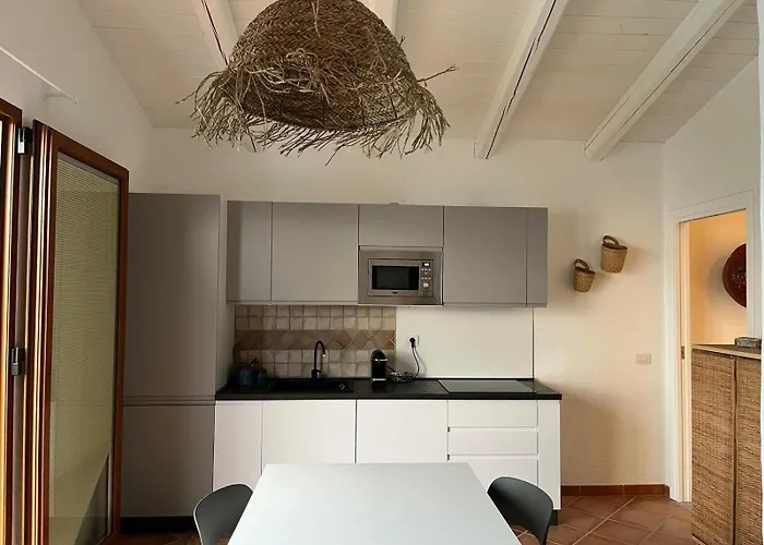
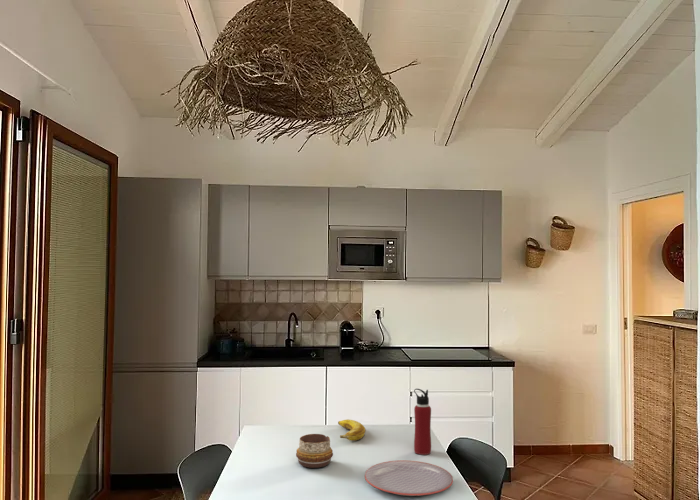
+ plate [364,459,454,497]
+ water bottle [413,388,432,456]
+ banana [337,418,366,442]
+ decorative bowl [295,433,334,469]
